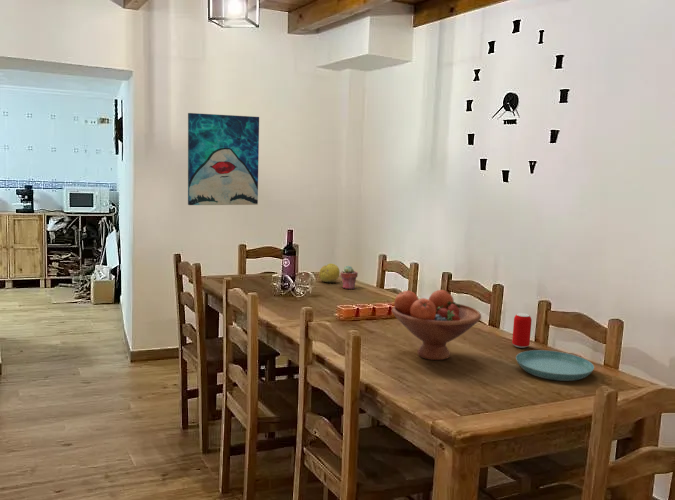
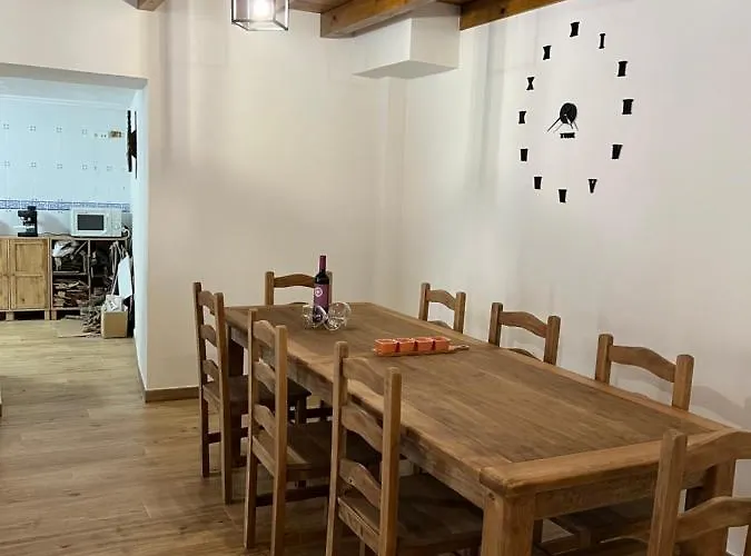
- fruit bowl [391,289,482,361]
- beverage can [511,312,532,349]
- fruit [318,263,341,283]
- potted succulent [340,265,359,290]
- wall art [187,112,260,206]
- saucer [515,349,595,382]
